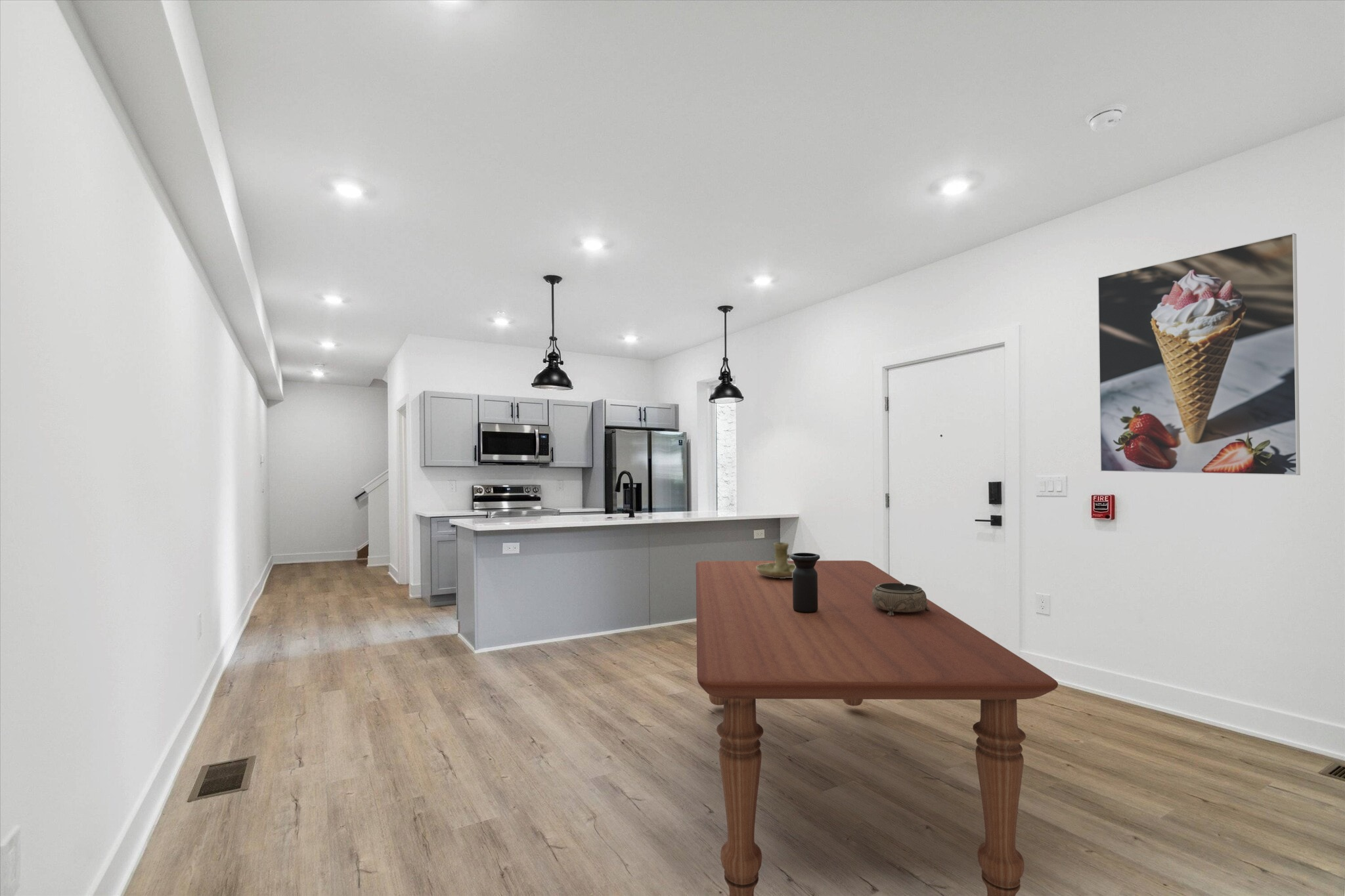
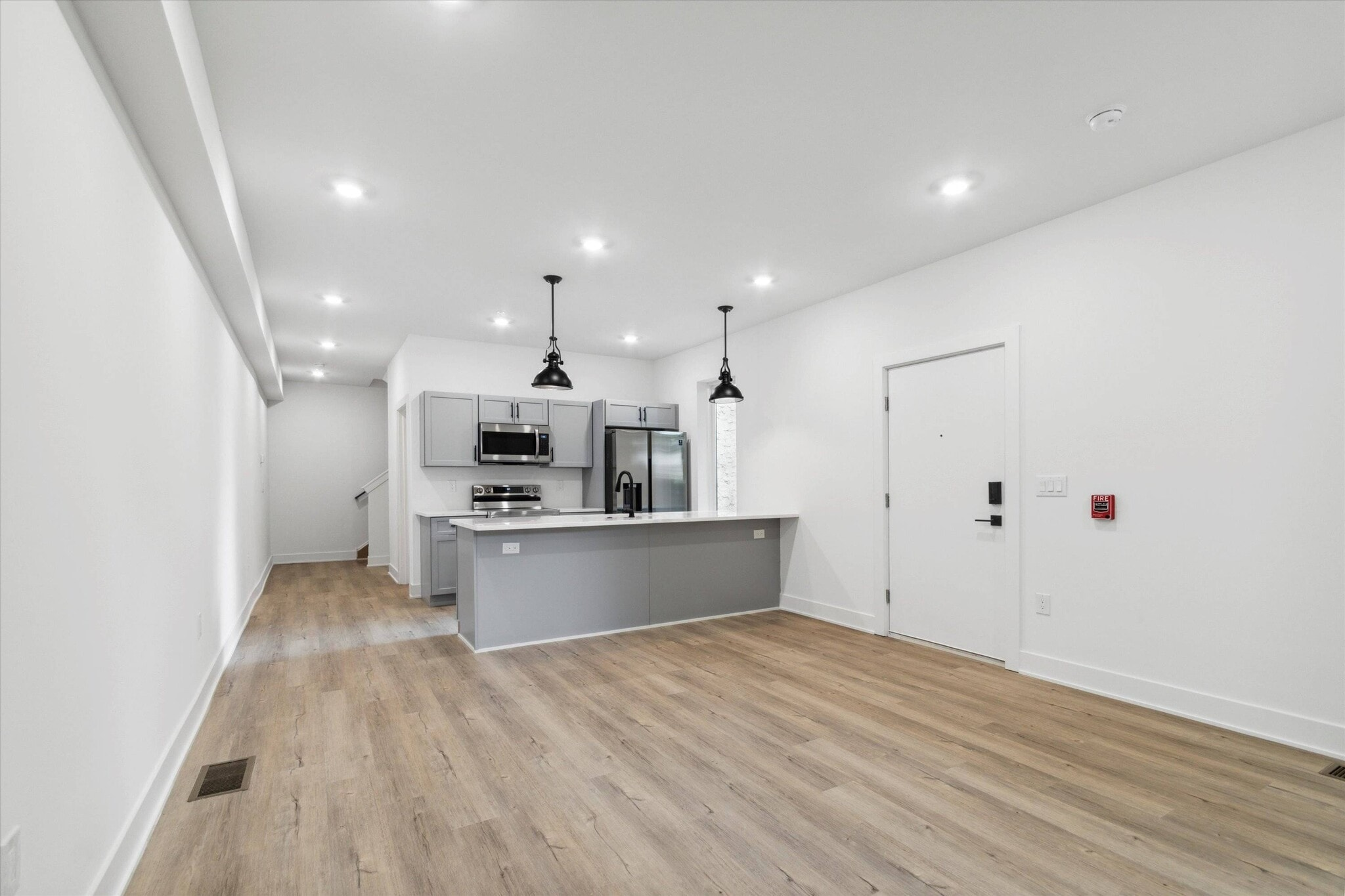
- candle holder [757,542,796,578]
- vase [789,552,820,613]
- dining table [695,560,1059,896]
- decorative bowl [871,583,930,616]
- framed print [1097,232,1301,476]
